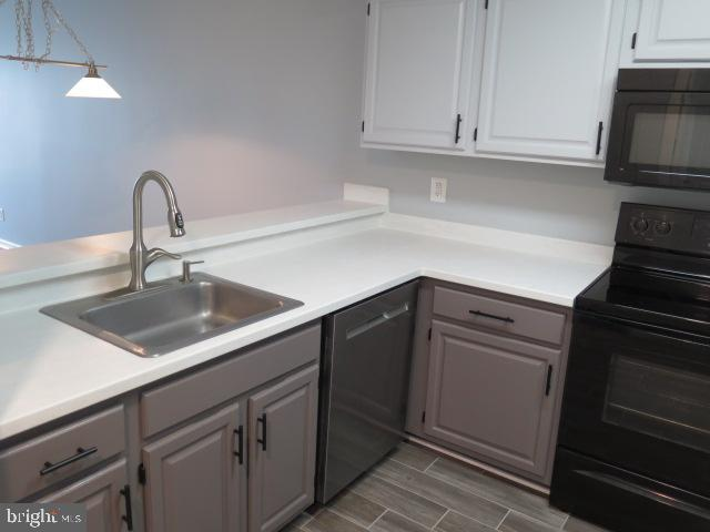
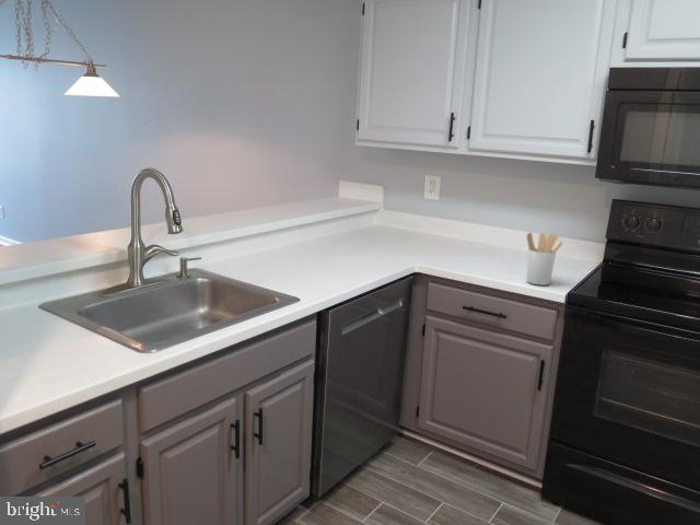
+ utensil holder [526,232,564,287]
